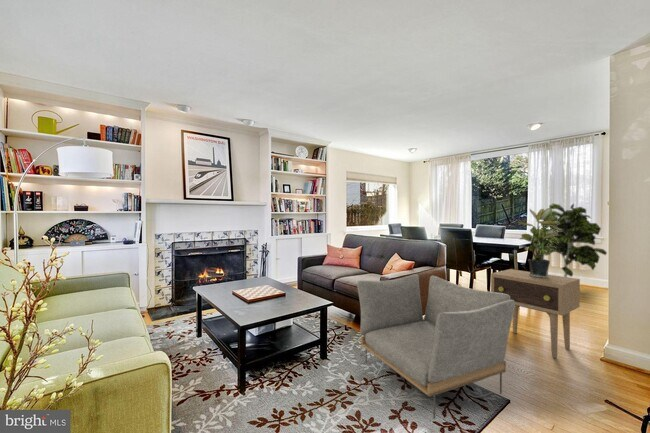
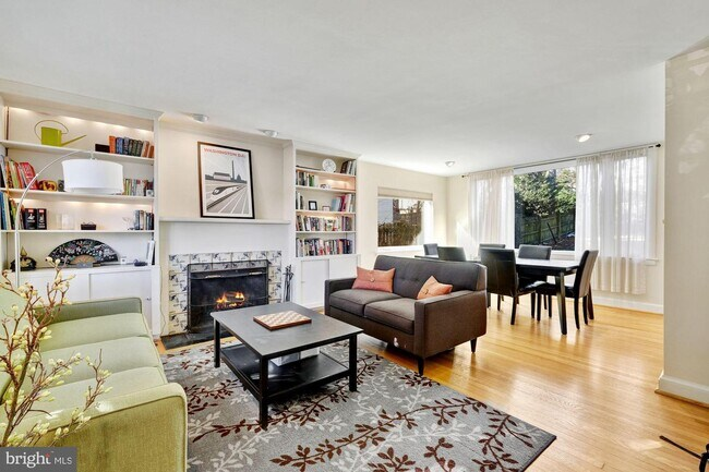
- side table [490,268,581,359]
- potted plant [517,207,563,278]
- indoor plant [541,202,608,278]
- armchair [356,273,515,420]
